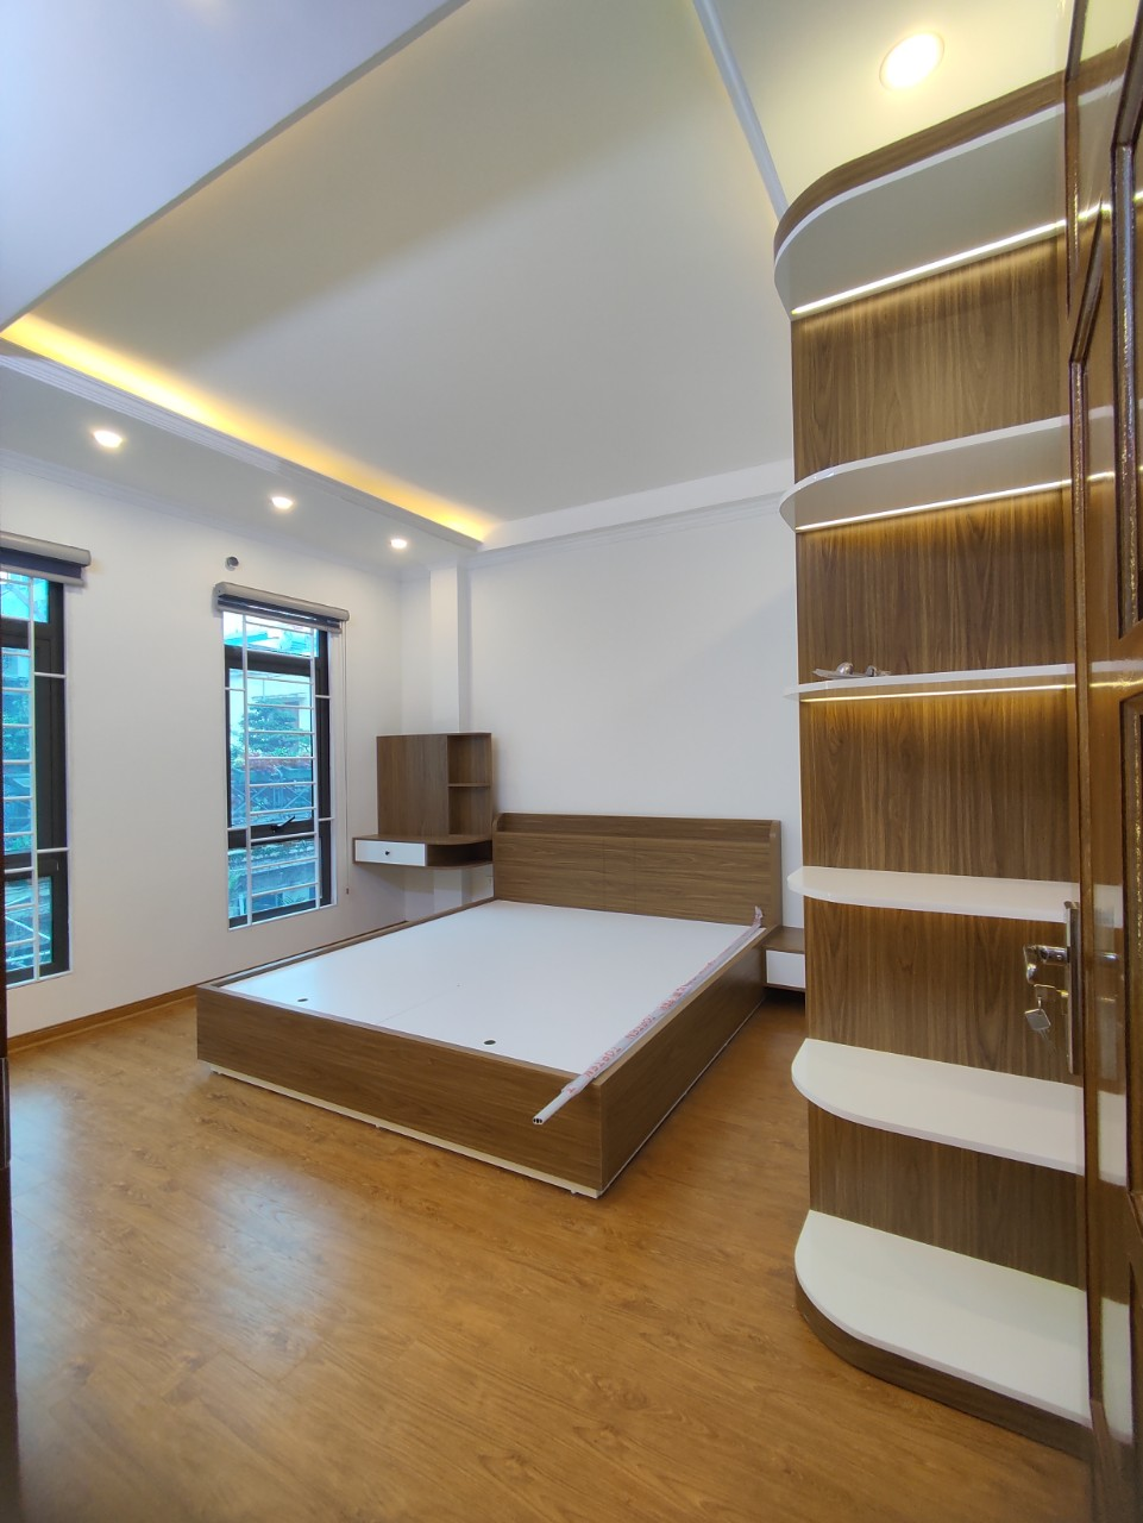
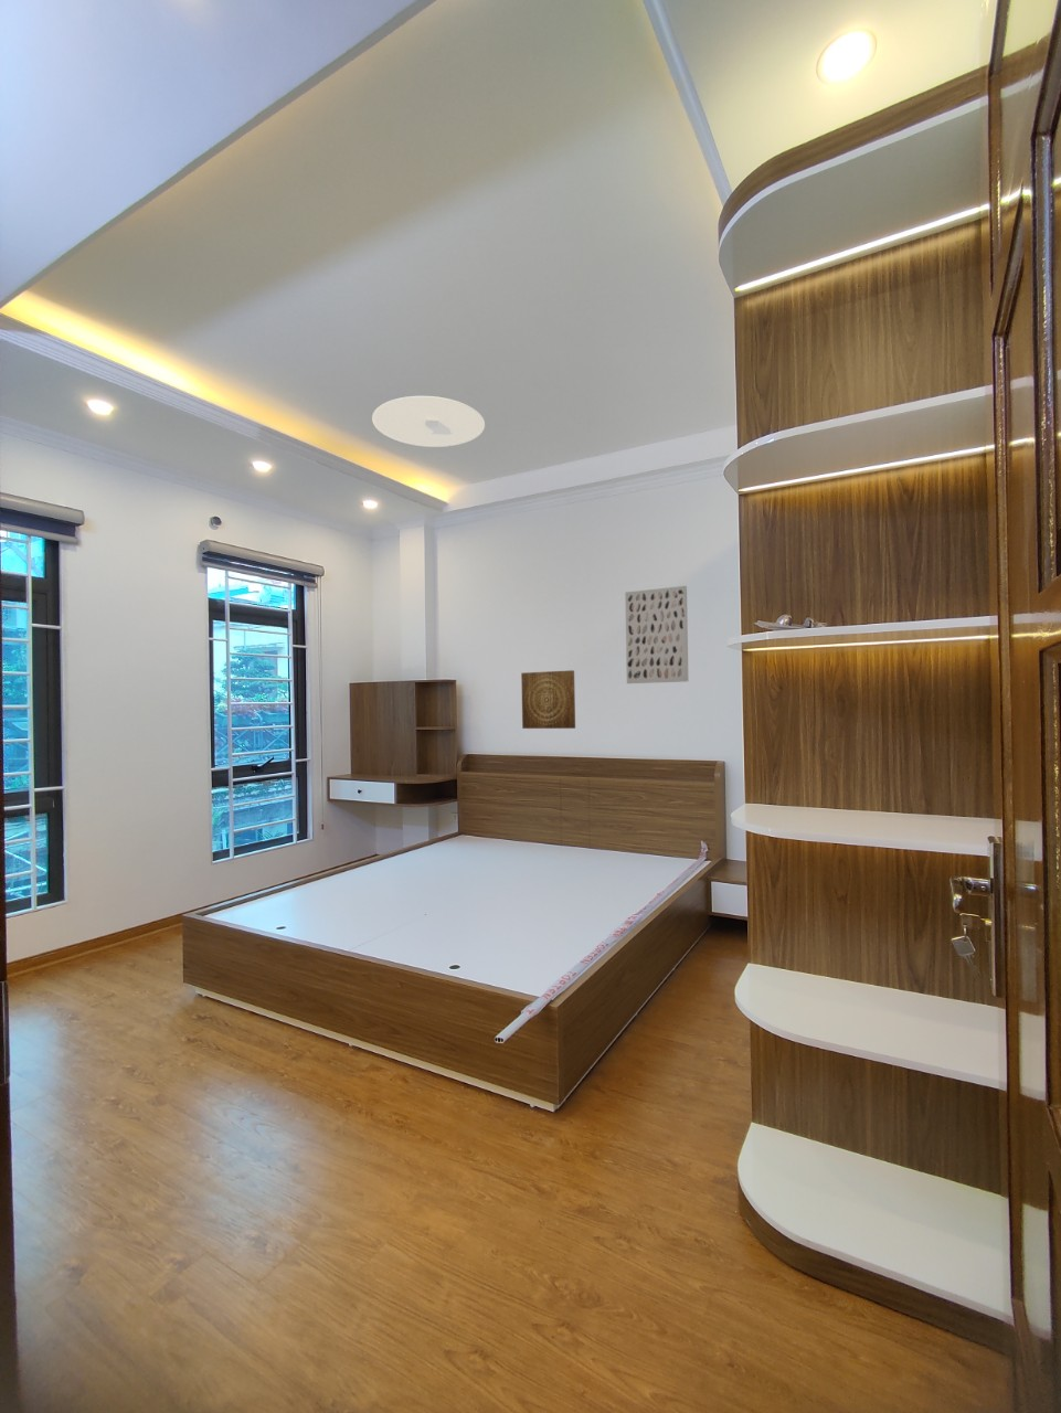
+ wall art [624,585,689,684]
+ wall art [520,669,576,730]
+ ceiling light [371,396,486,448]
